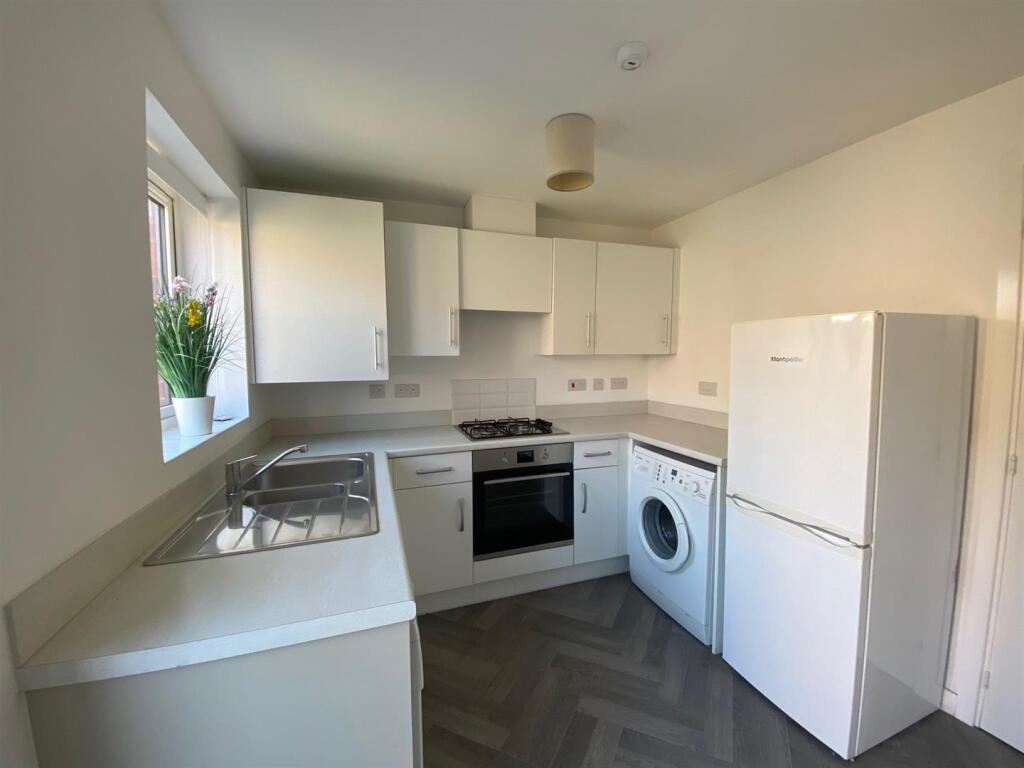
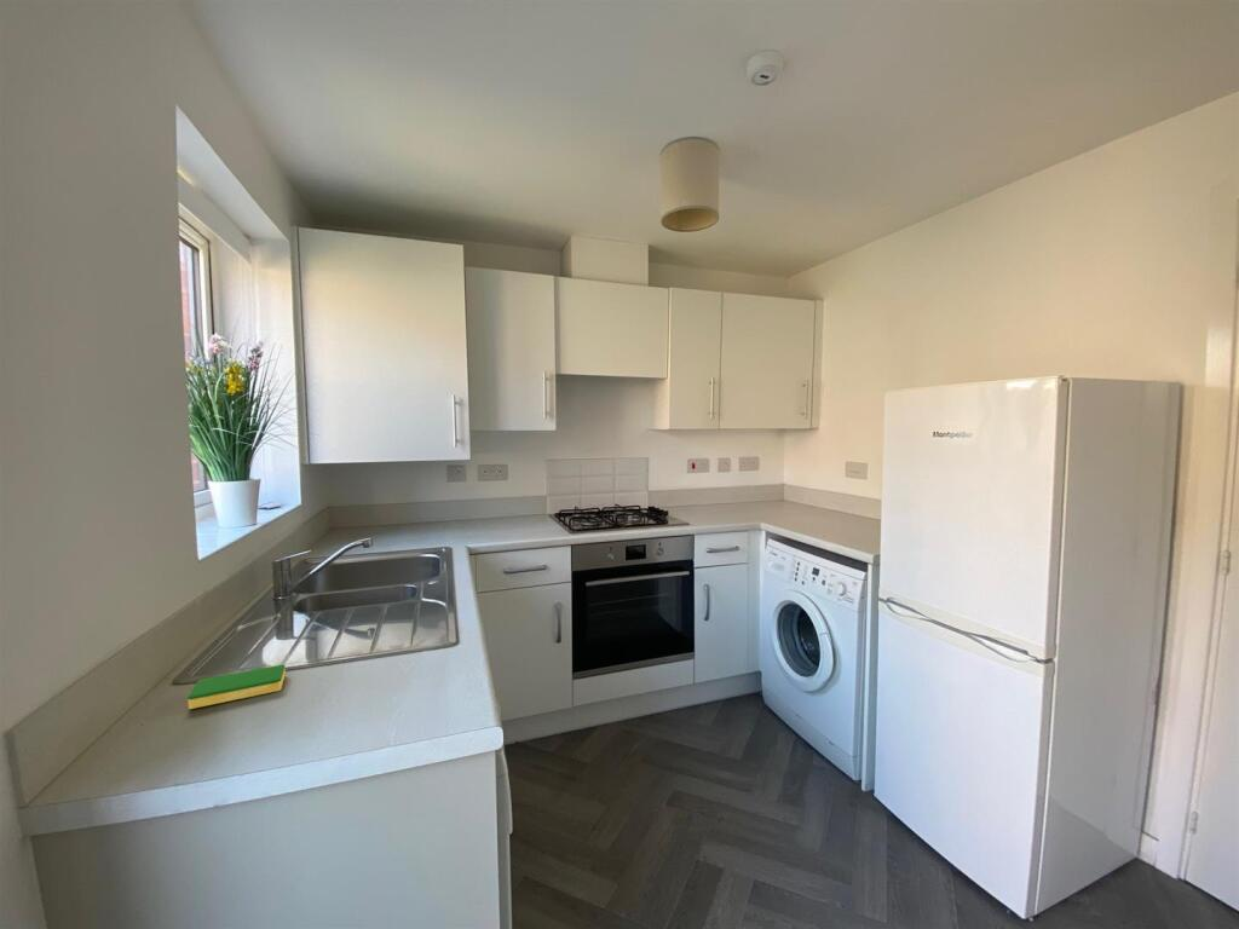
+ dish sponge [188,663,287,710]
